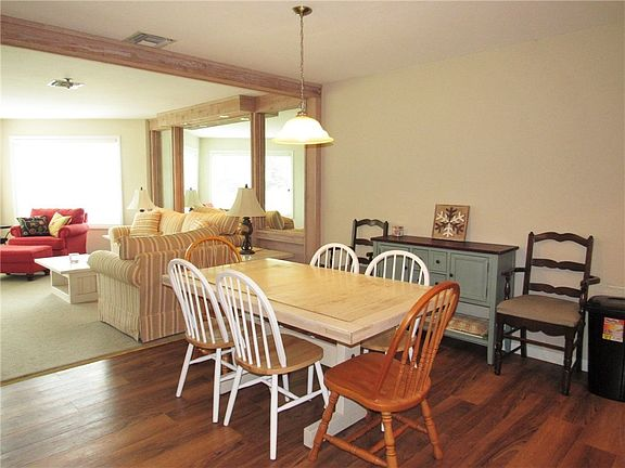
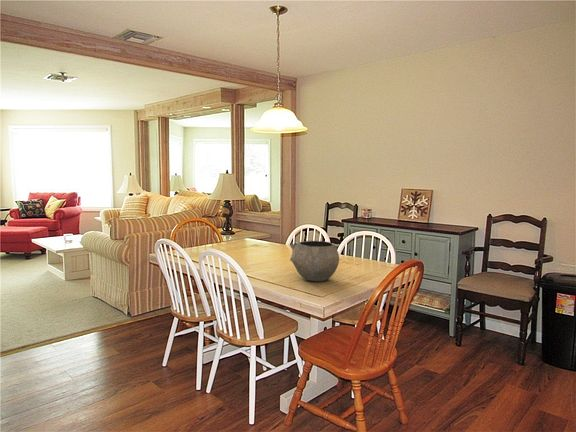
+ bowl [289,240,340,282]
